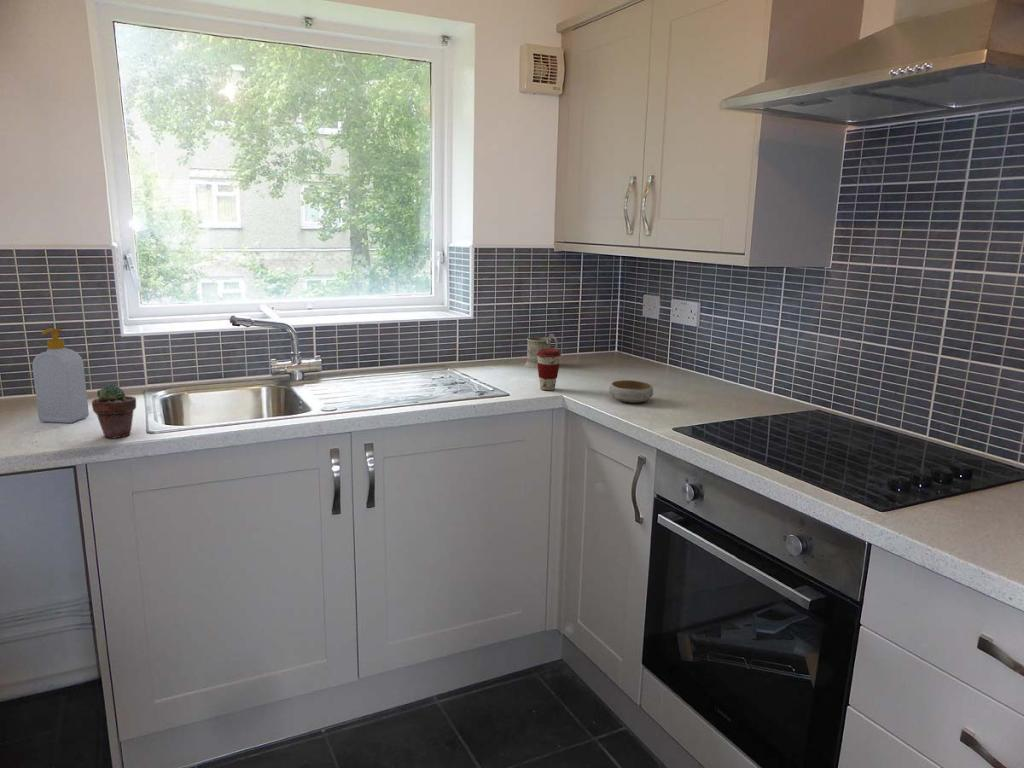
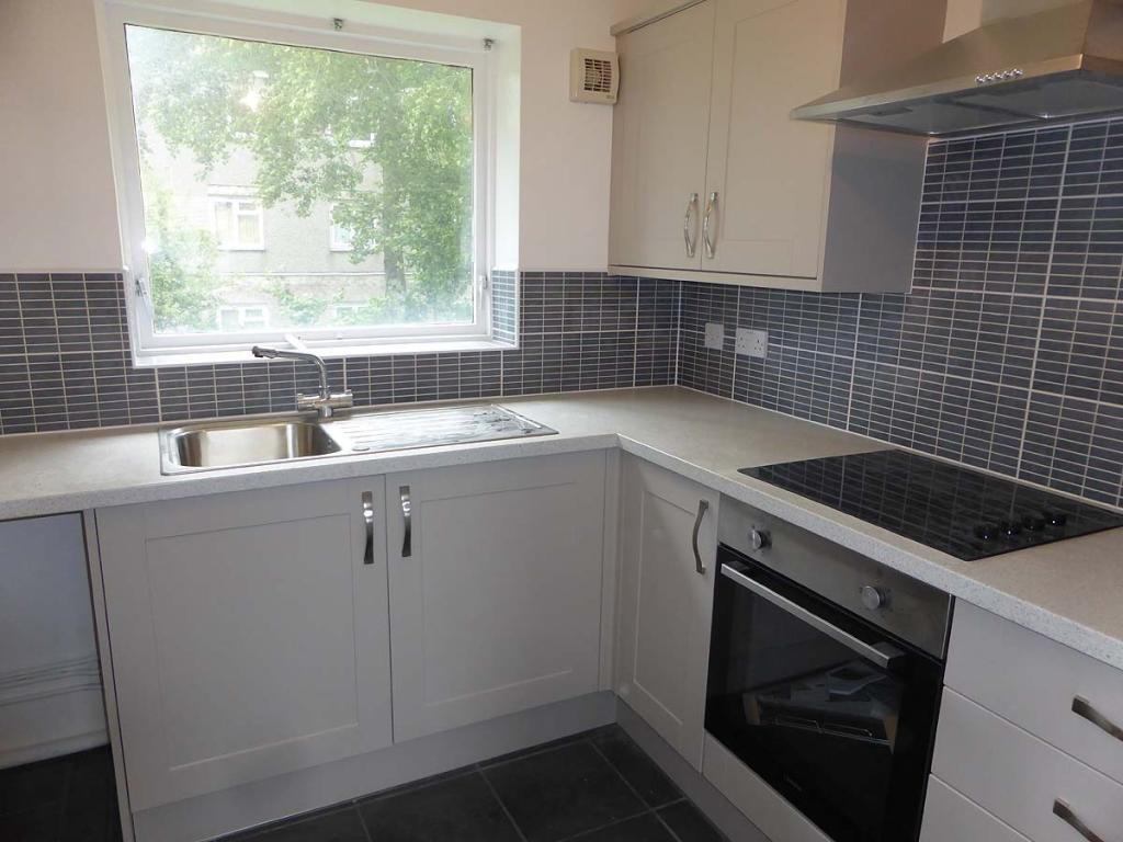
- coffee cup [536,348,562,391]
- soap bottle [31,327,90,424]
- potted succulent [91,383,137,440]
- mug [524,333,559,369]
- bowl [608,379,654,404]
